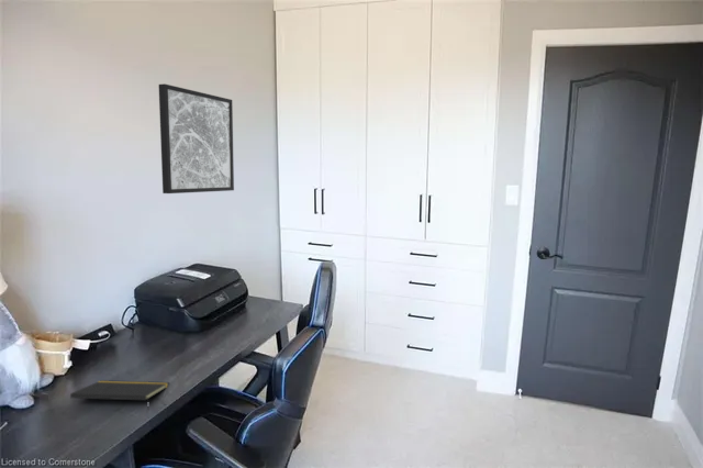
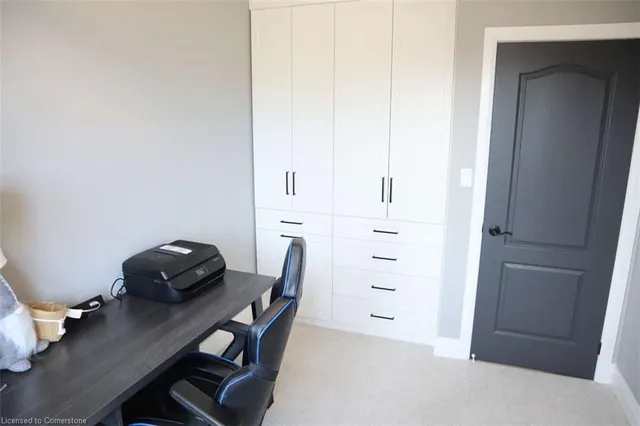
- wall art [158,82,235,194]
- notepad [69,379,169,411]
